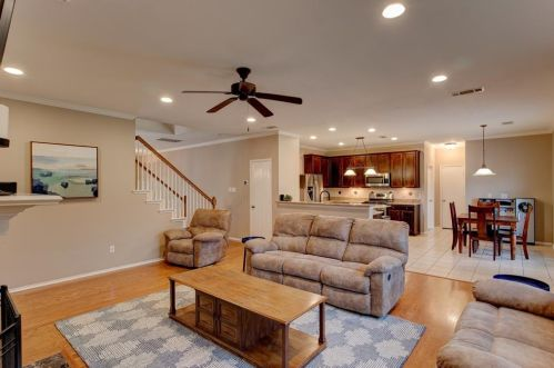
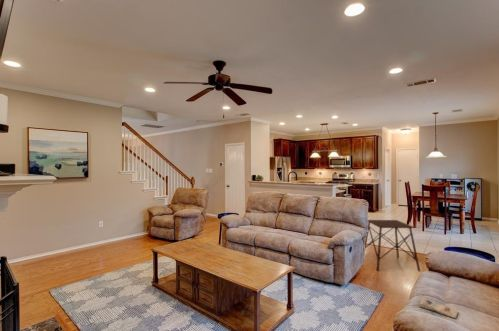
+ paperback book [418,297,459,320]
+ side table [364,219,421,273]
